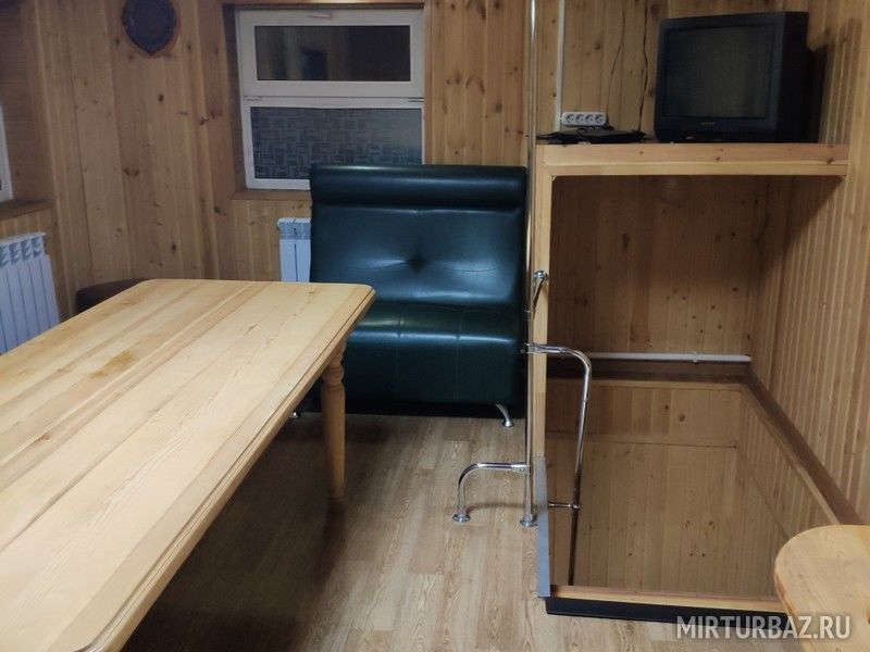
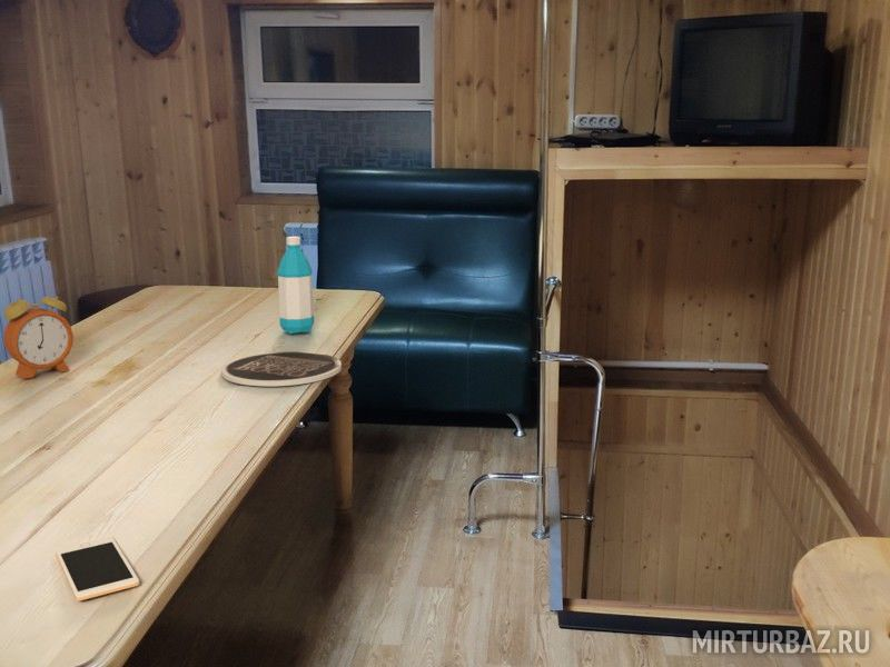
+ water bottle [276,236,315,336]
+ cell phone [55,536,140,601]
+ plate [220,350,343,387]
+ alarm clock [2,282,75,380]
